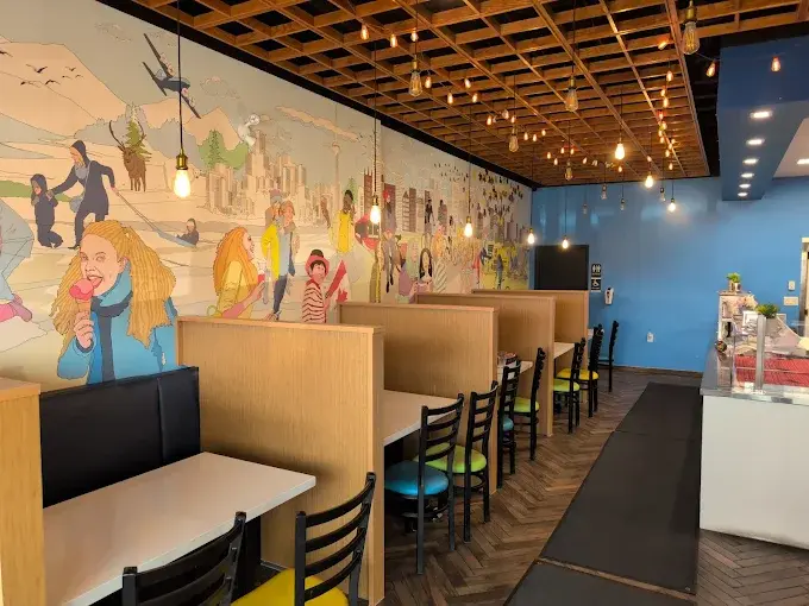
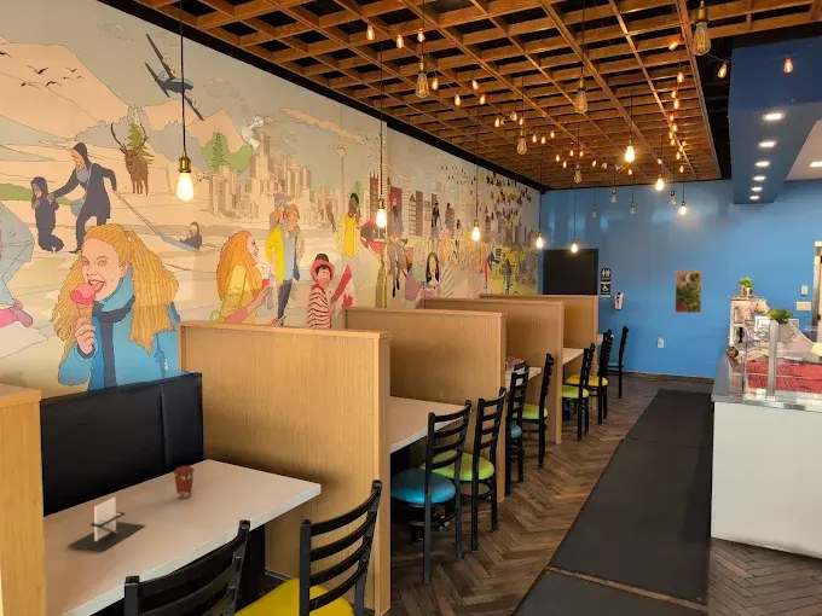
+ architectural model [66,495,147,552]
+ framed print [673,269,704,314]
+ coffee cup [172,465,196,500]
